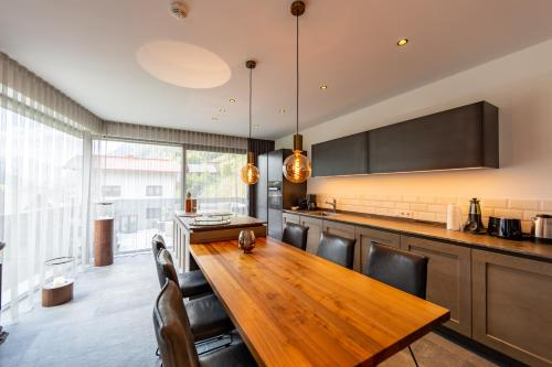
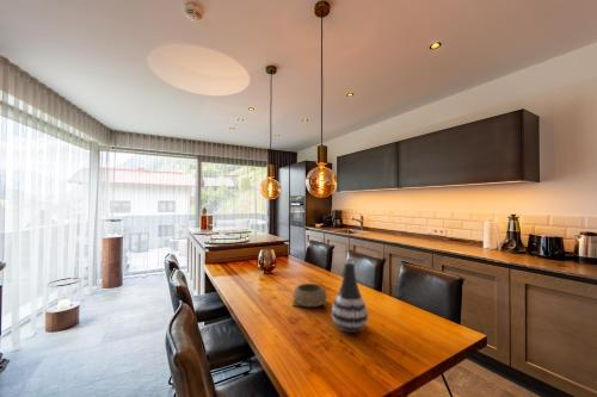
+ decorative bowl [291,283,328,309]
+ vase [330,260,369,334]
